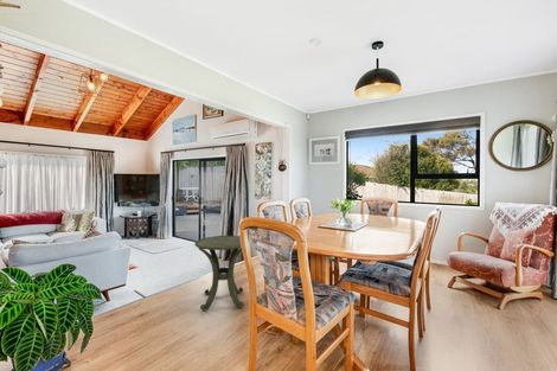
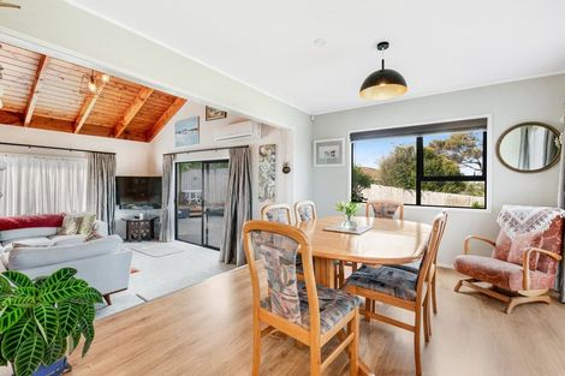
- side table [193,235,245,312]
